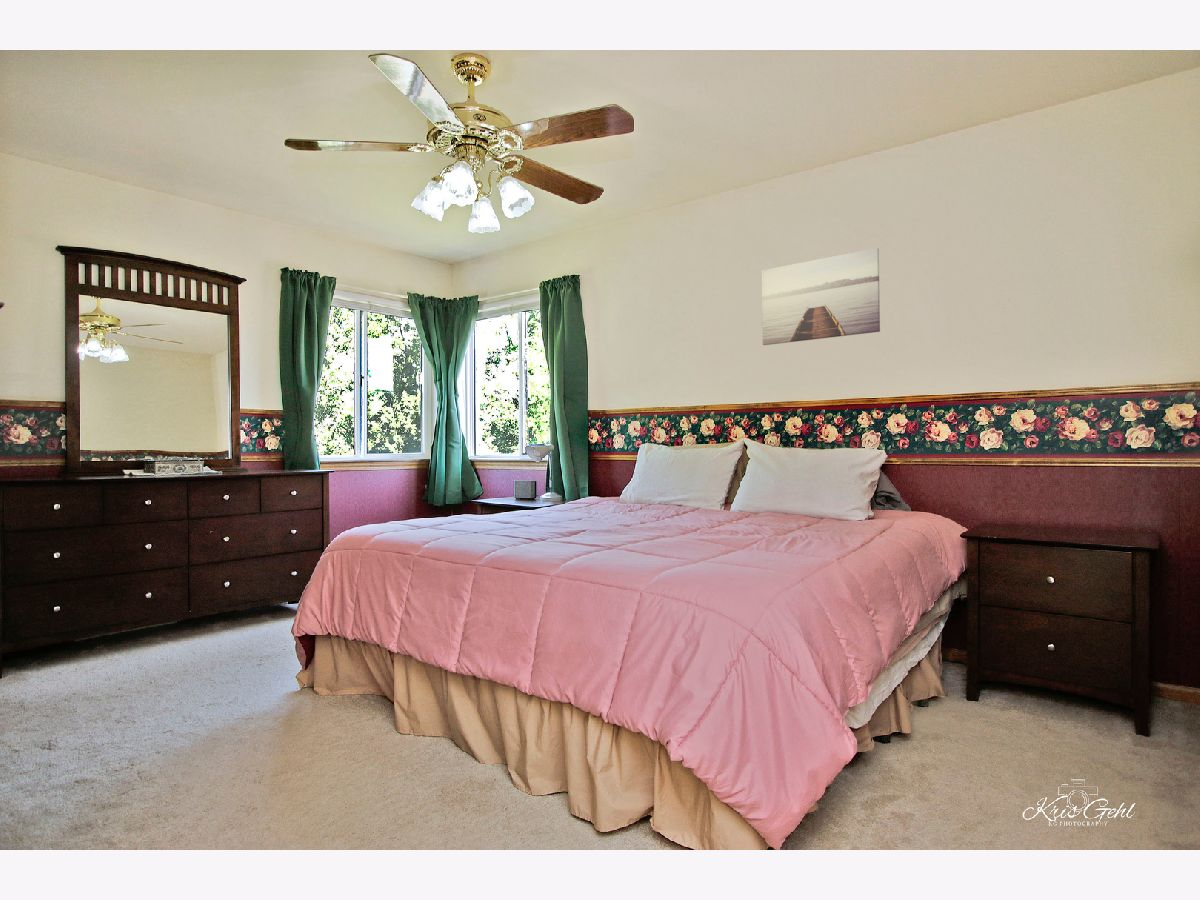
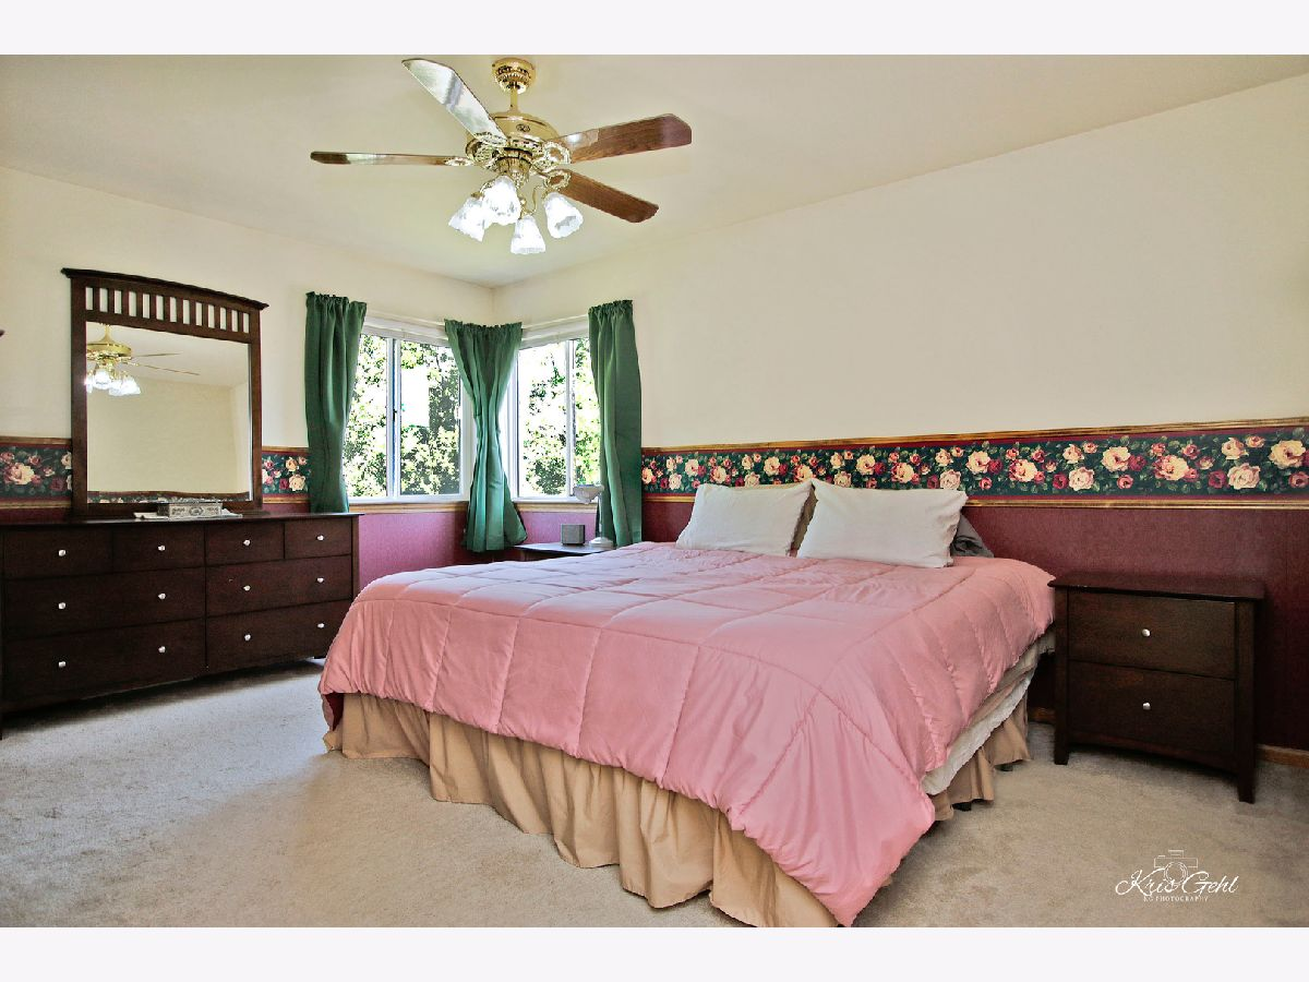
- wall art [761,247,881,346]
